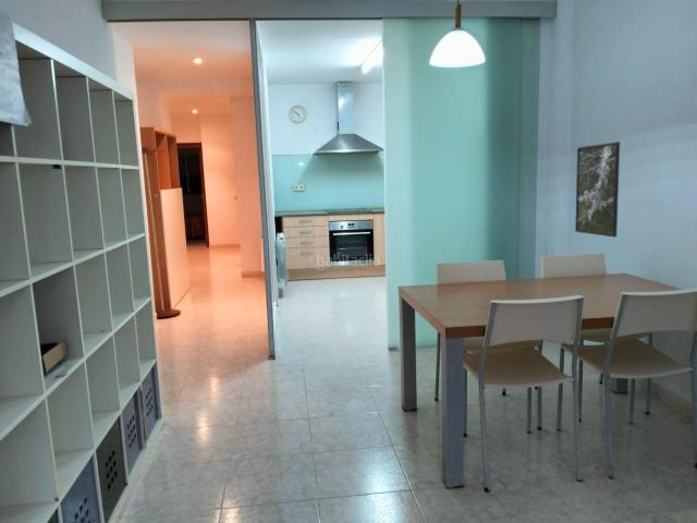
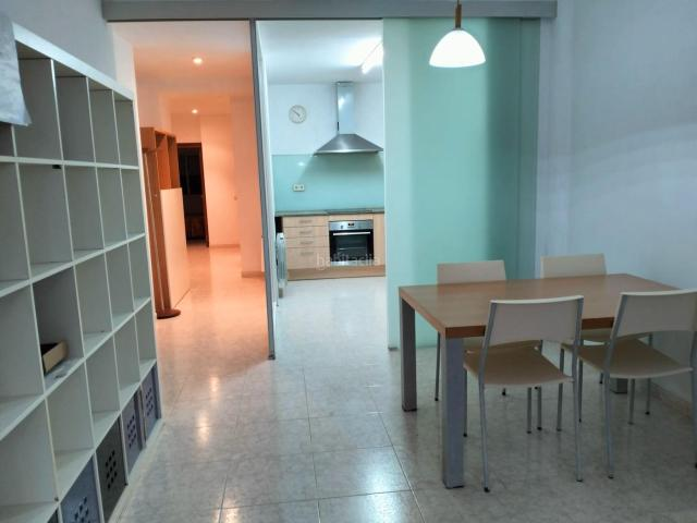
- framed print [574,141,621,239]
